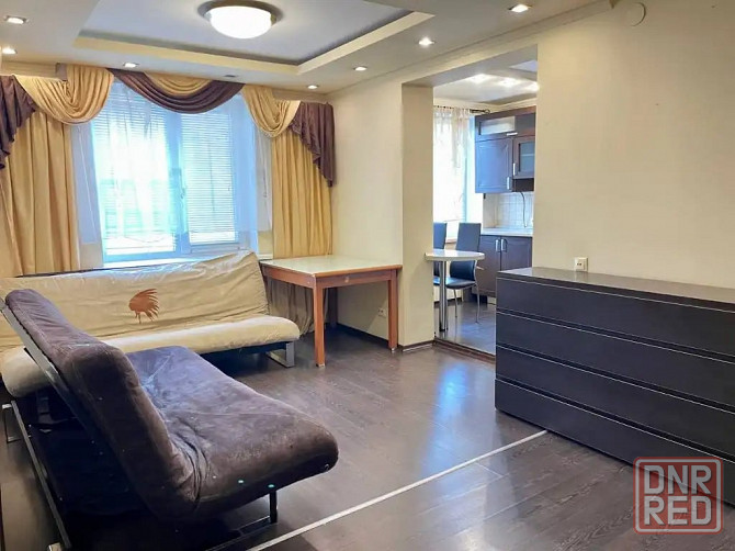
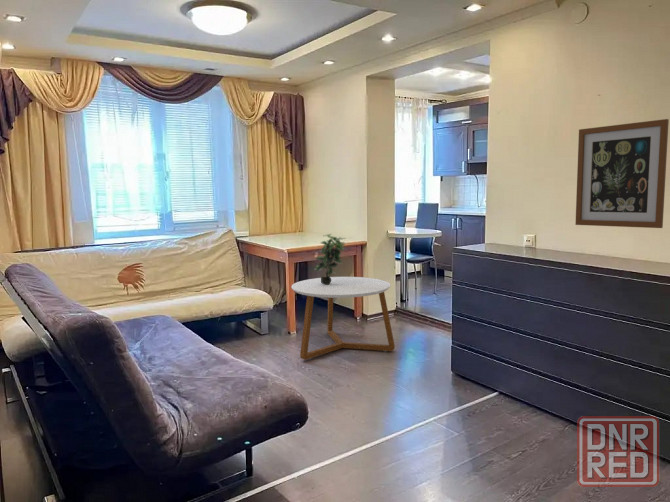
+ wall art [574,118,670,229]
+ potted plant [313,233,347,285]
+ coffee table [290,276,396,361]
